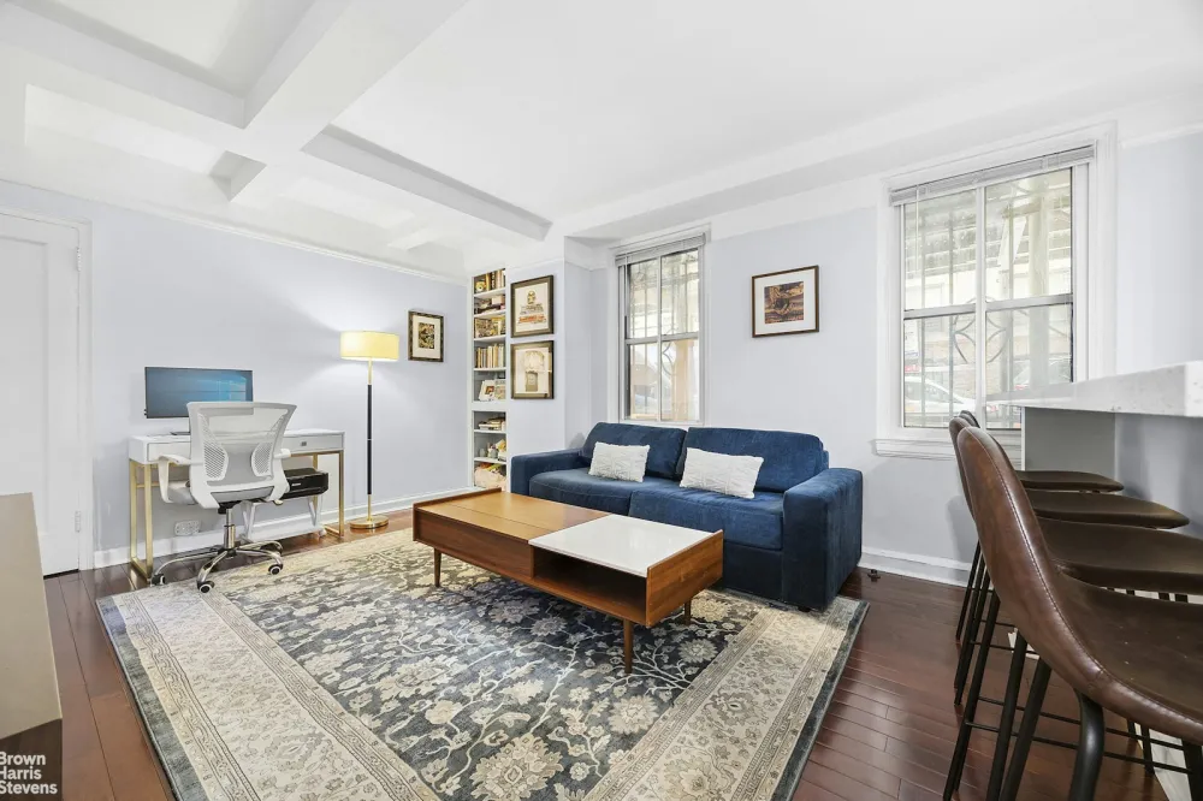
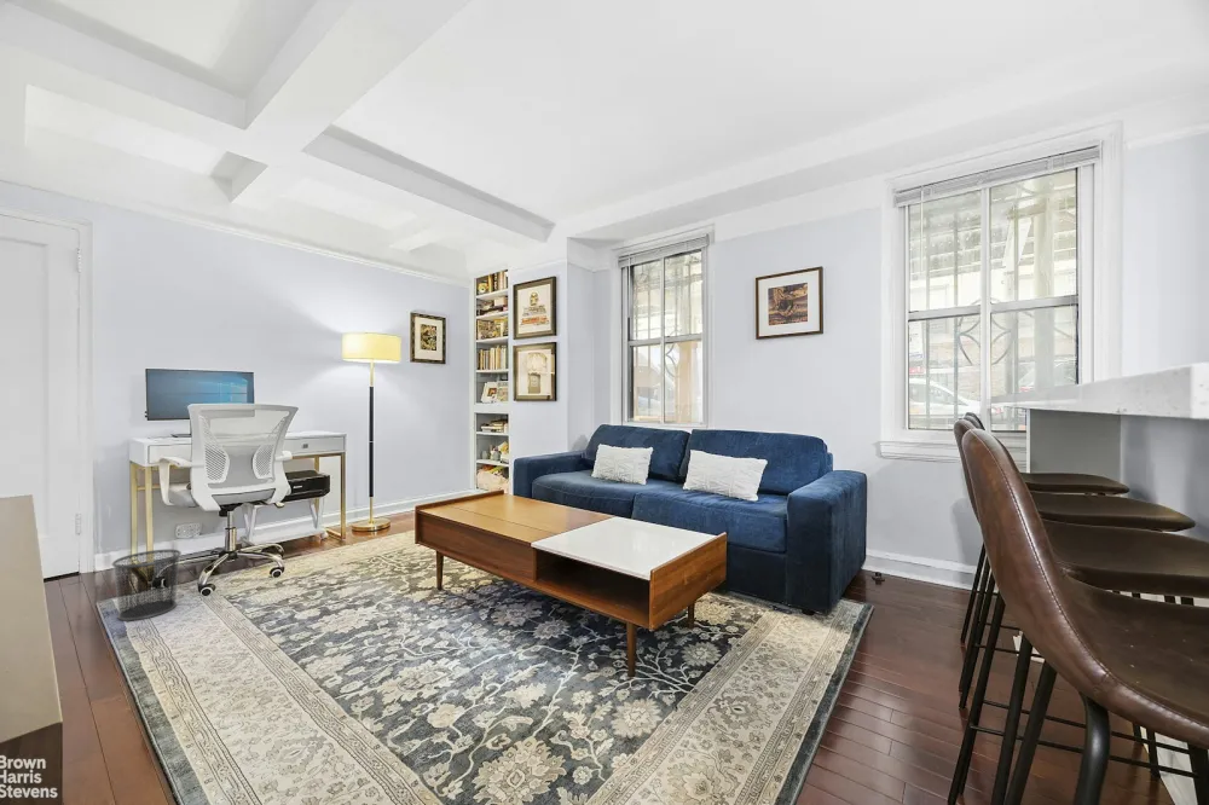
+ waste bin [110,549,183,621]
